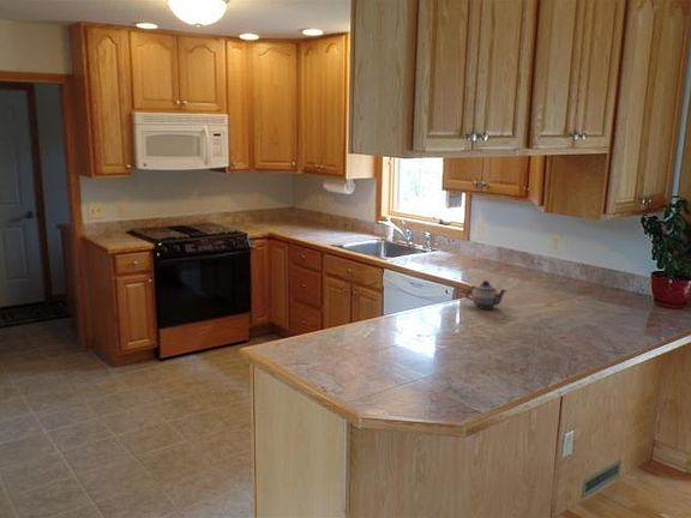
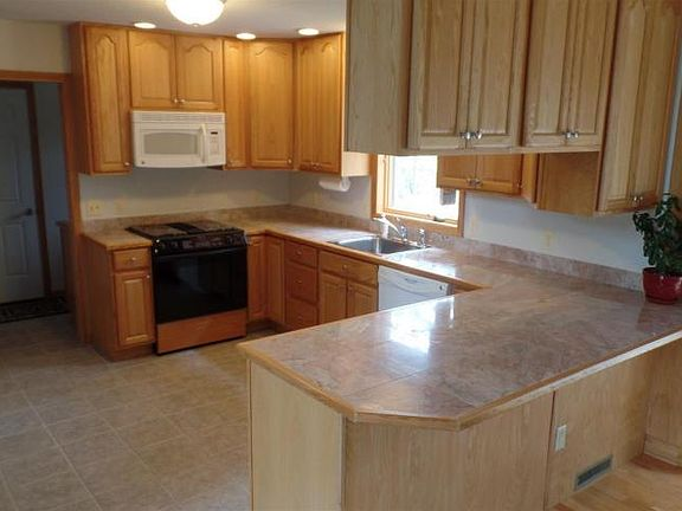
- teapot [464,279,509,309]
